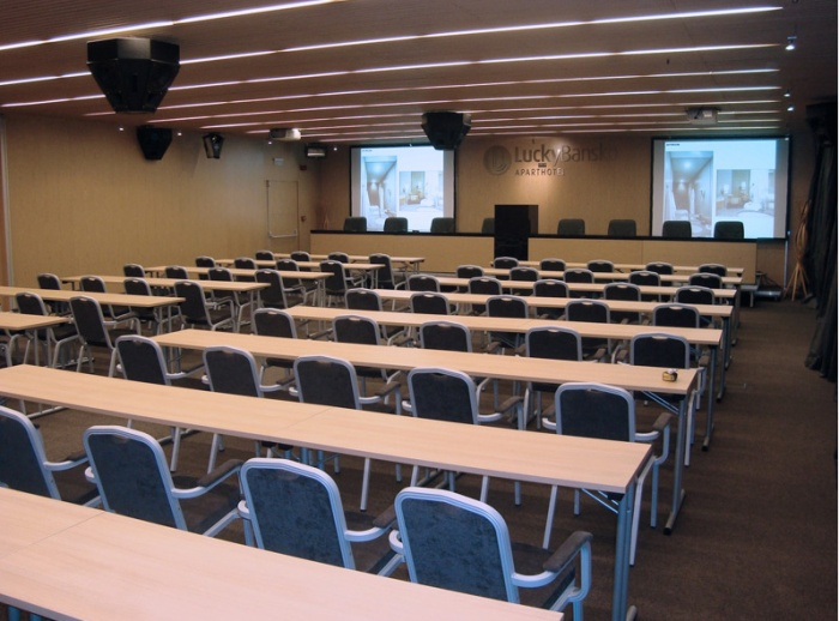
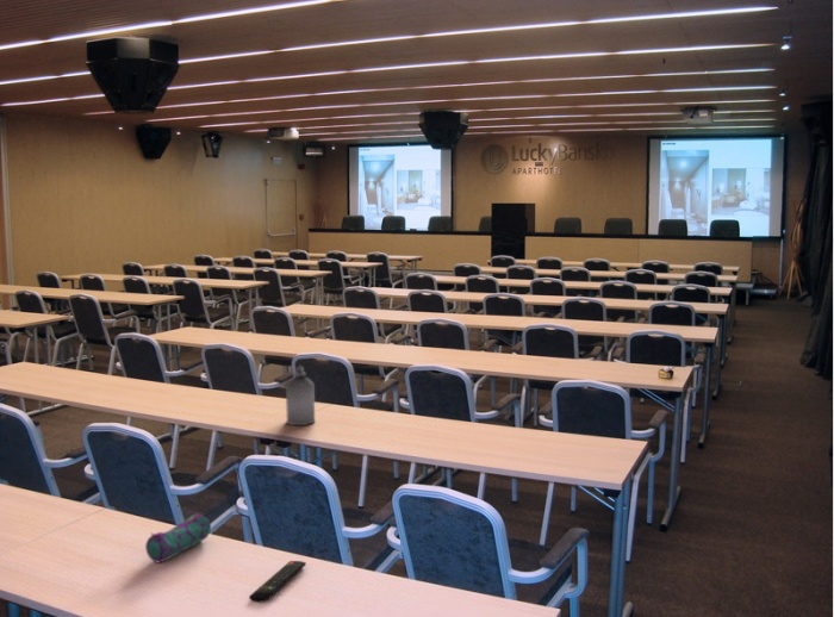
+ remote control [248,560,307,603]
+ pencil case [144,512,212,563]
+ bottle [285,364,316,426]
